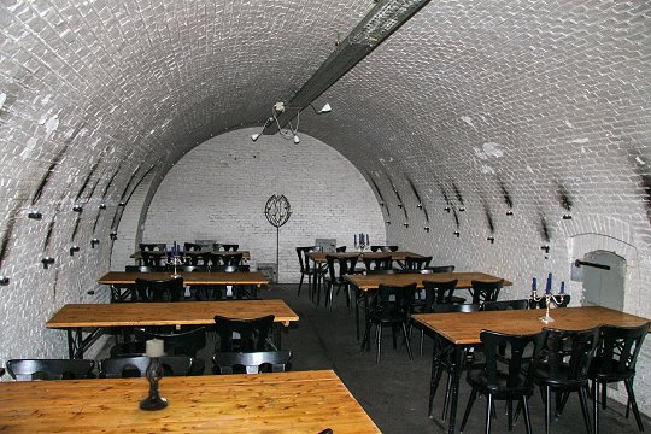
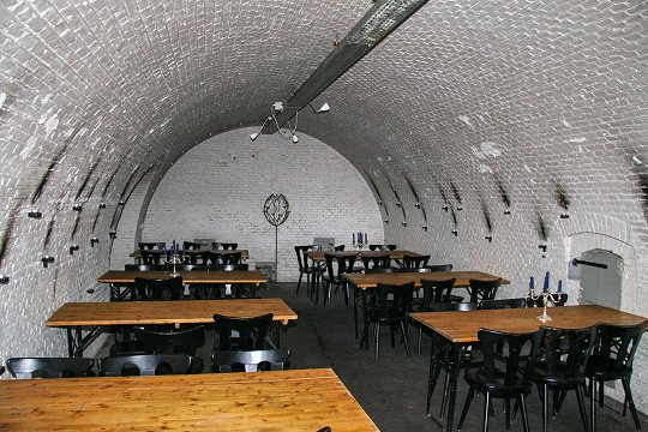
- candle holder [137,338,170,411]
